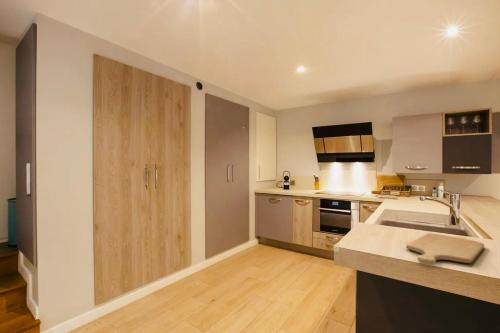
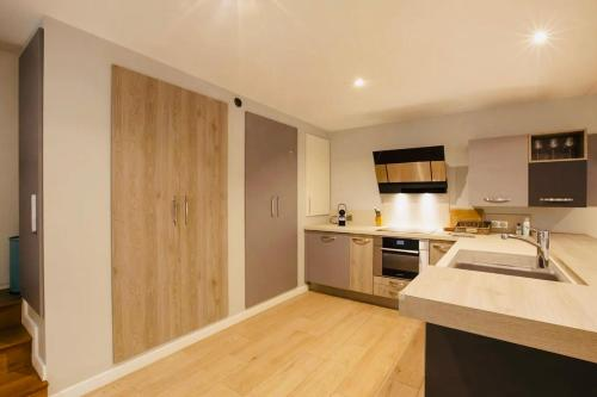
- chopping board [405,232,485,266]
